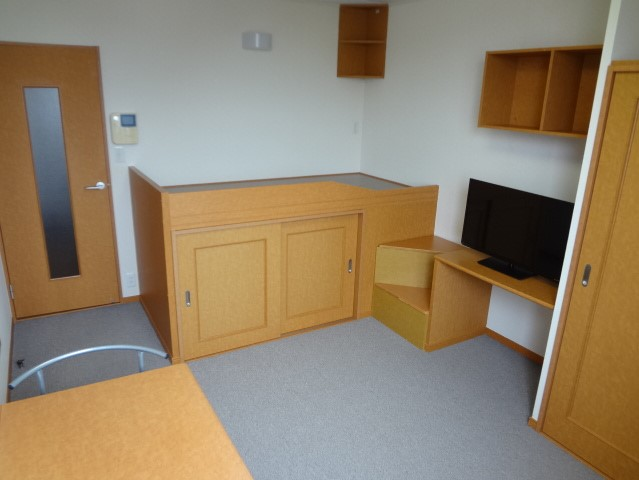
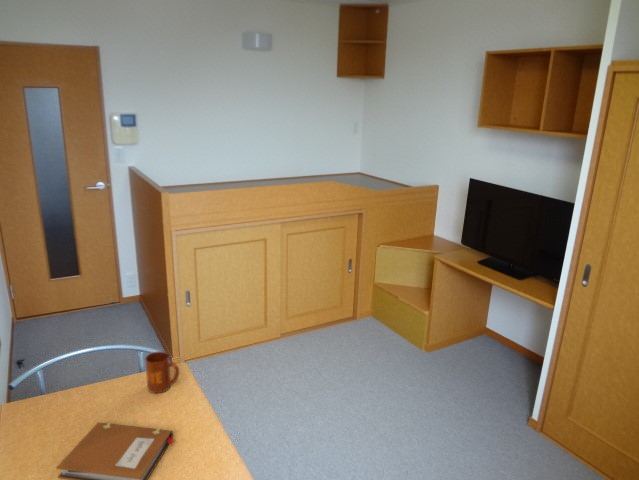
+ mug [144,350,180,394]
+ notebook [55,421,175,480]
